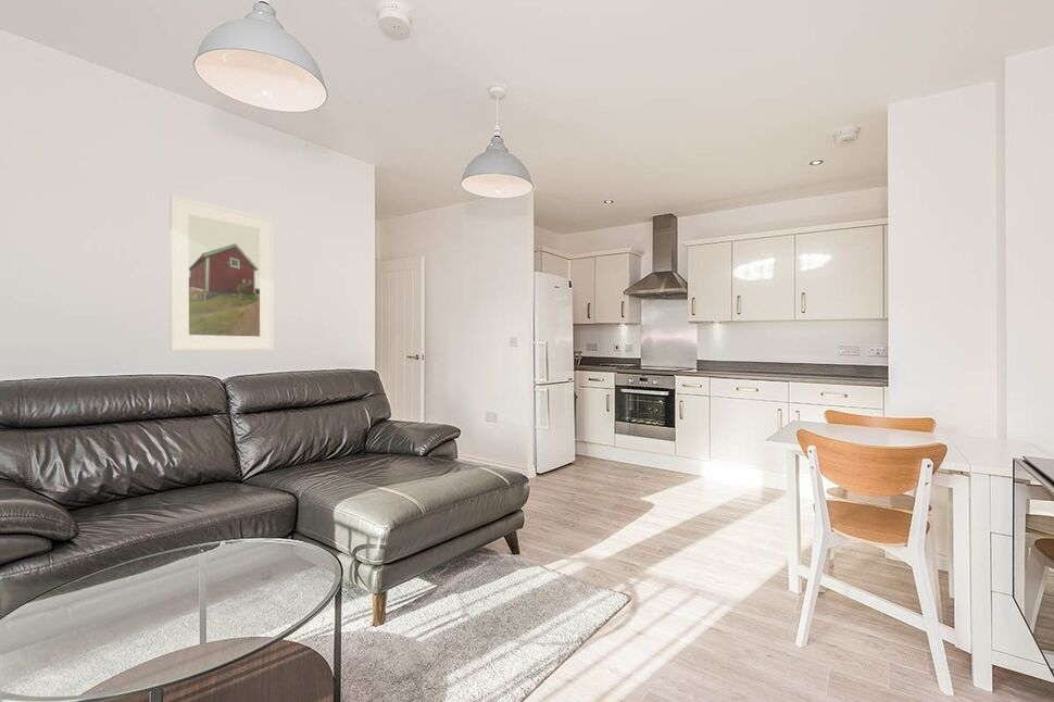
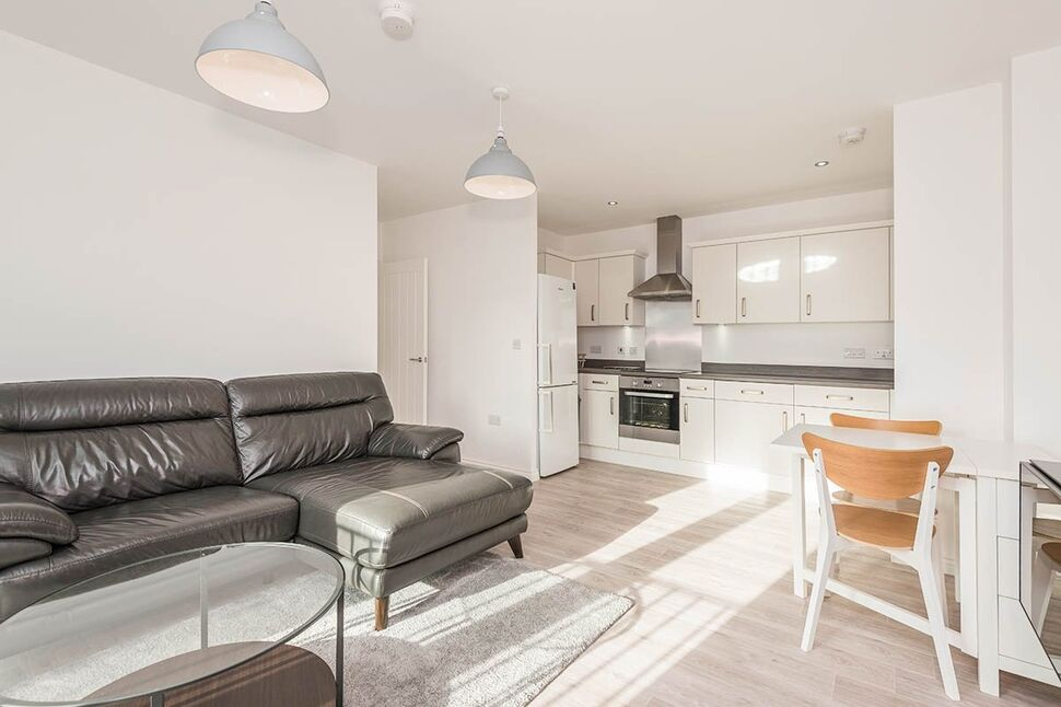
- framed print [168,195,275,351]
